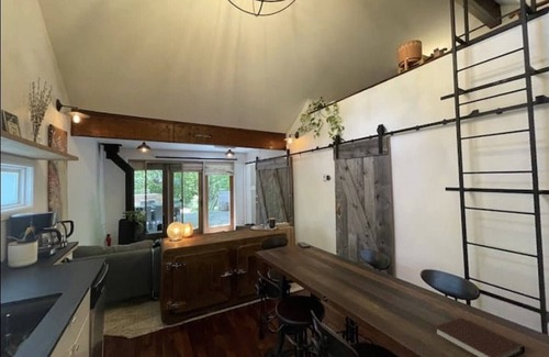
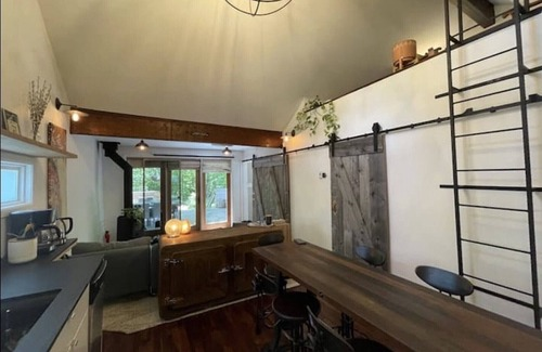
- notebook [432,316,526,357]
